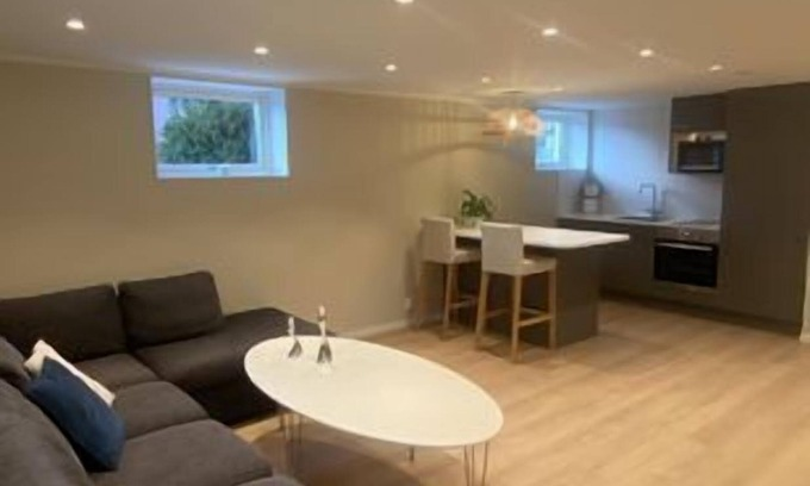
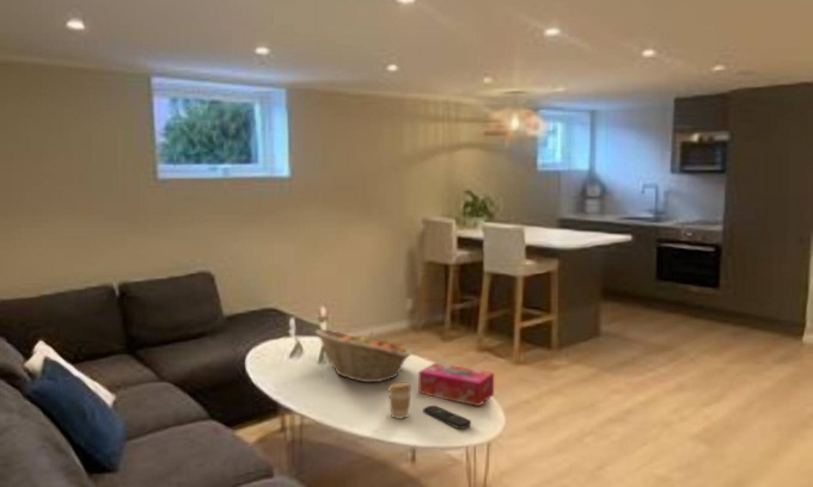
+ fruit basket [314,328,412,383]
+ remote control [422,405,472,430]
+ tissue box [417,362,495,407]
+ coffee cup [387,381,412,420]
